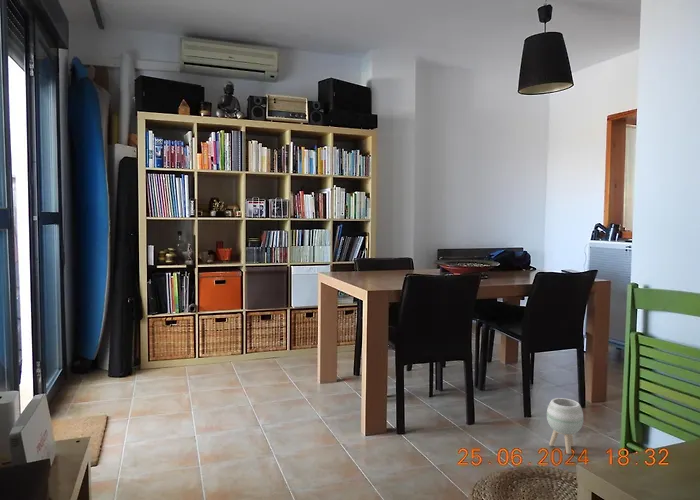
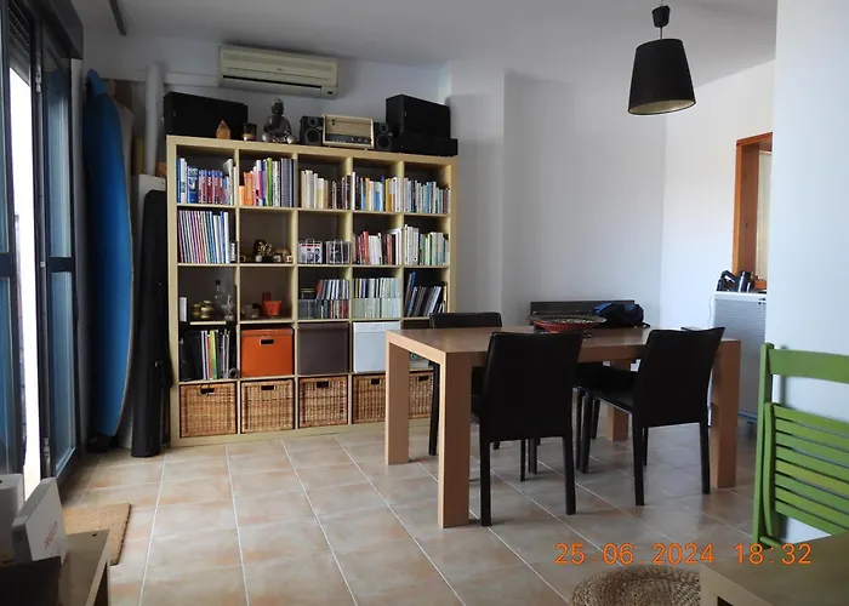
- planter [546,397,584,455]
